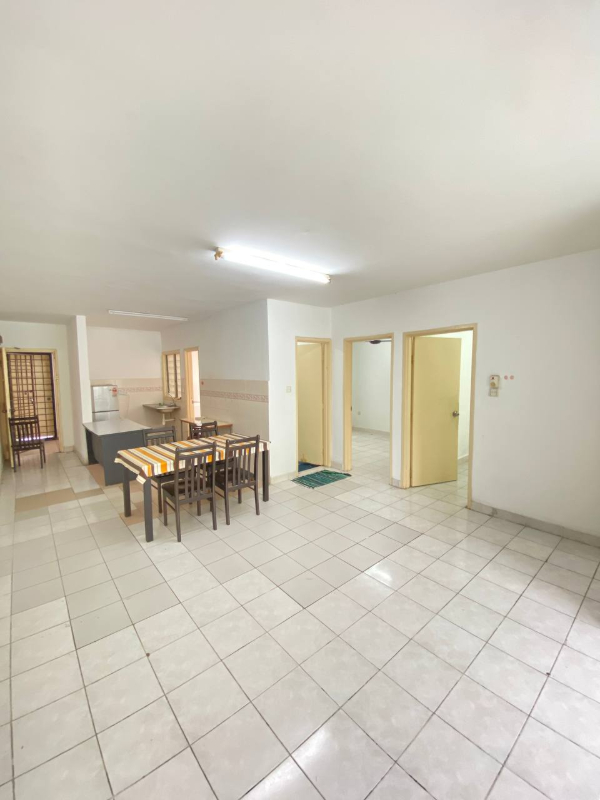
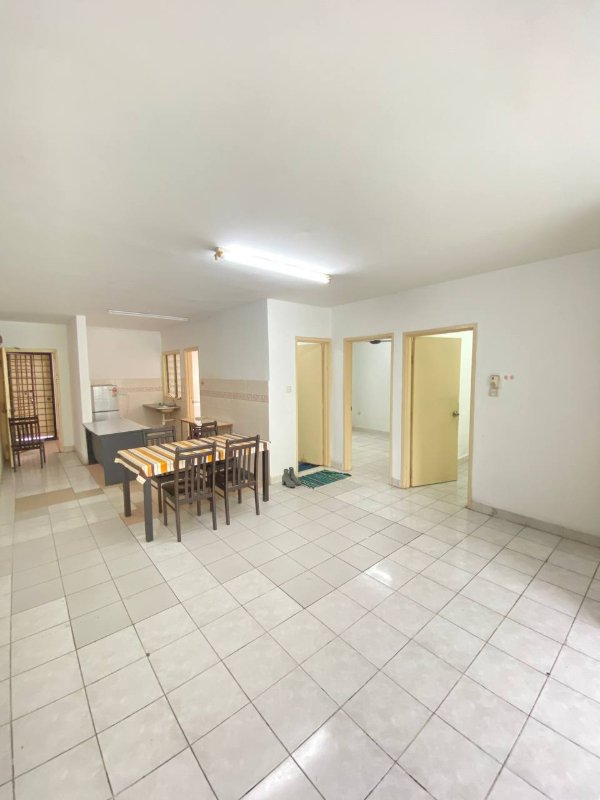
+ boots [281,466,302,488]
